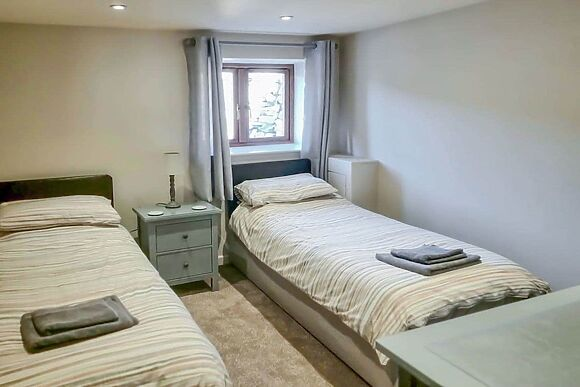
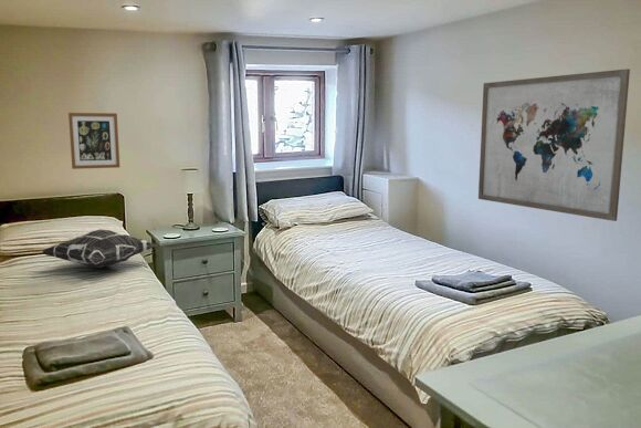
+ wall art [477,67,631,222]
+ wall art [67,112,120,170]
+ decorative pillow [41,228,157,269]
